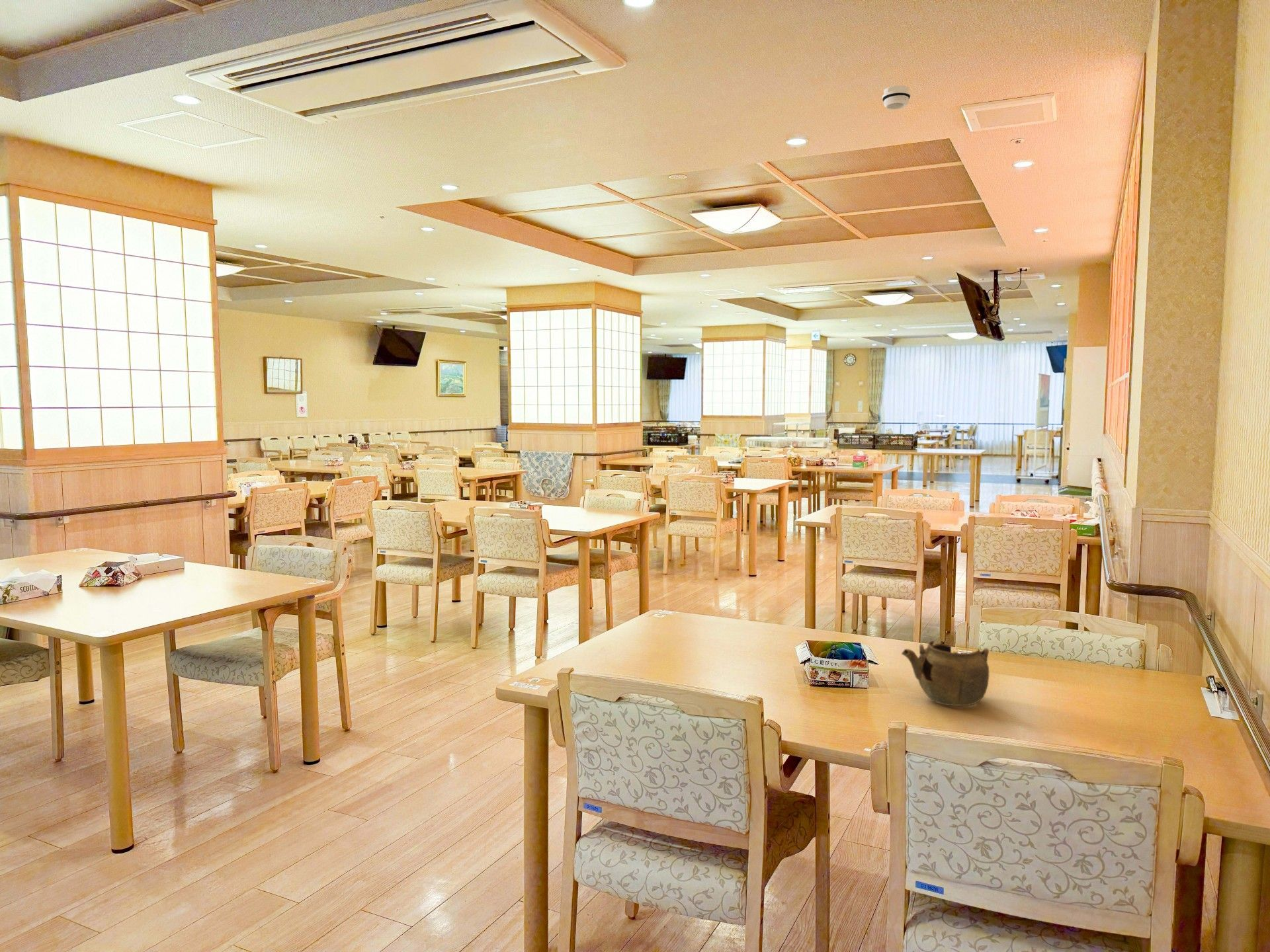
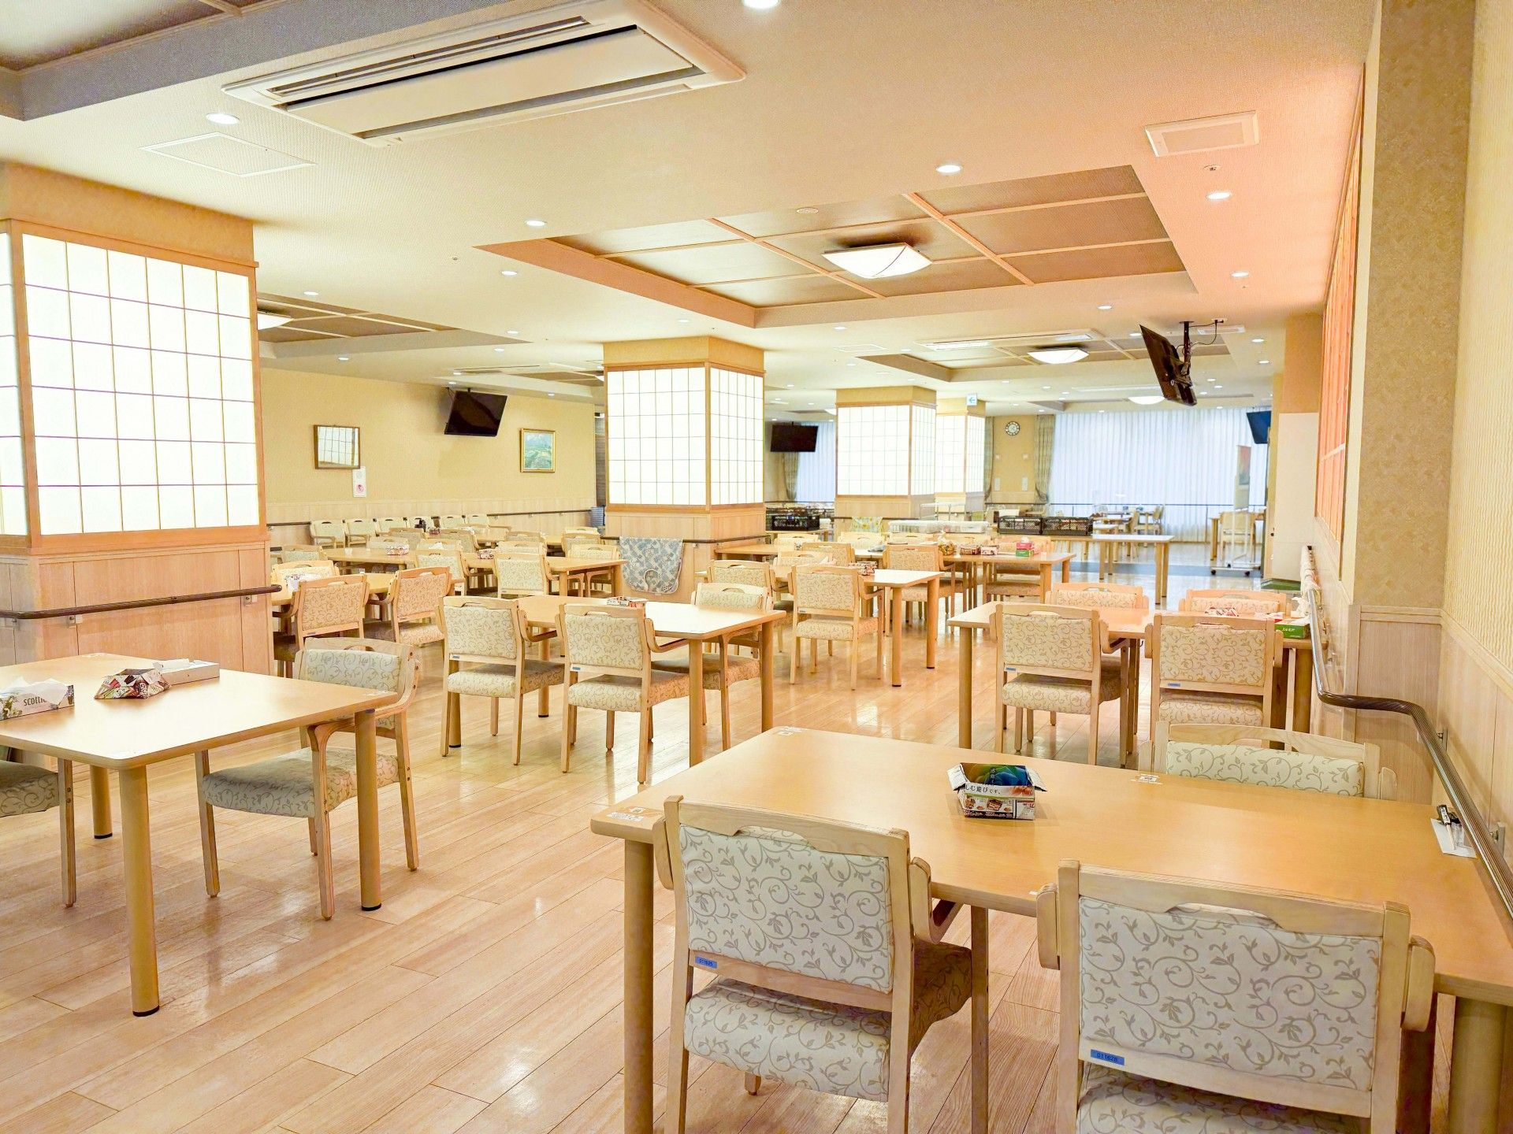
- smoke detector [882,85,911,110]
- teapot [901,640,990,707]
